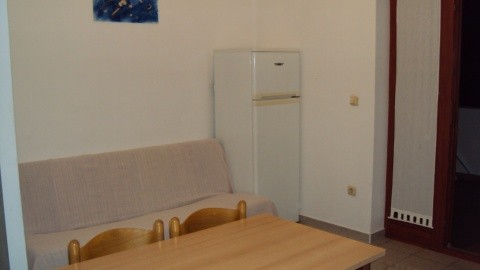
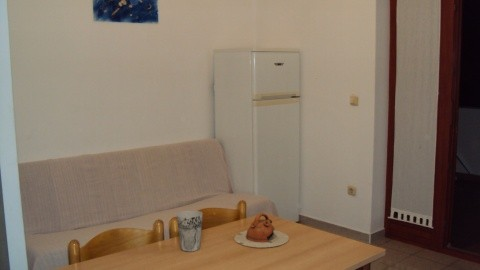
+ cup [176,209,204,252]
+ teapot [233,212,290,249]
